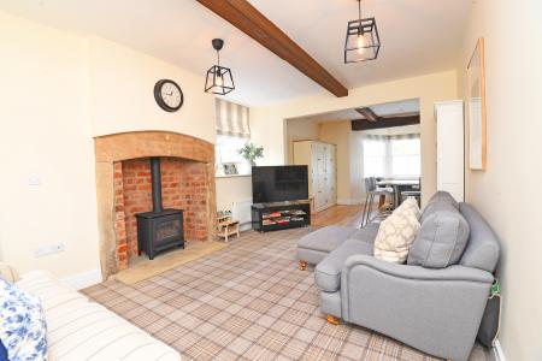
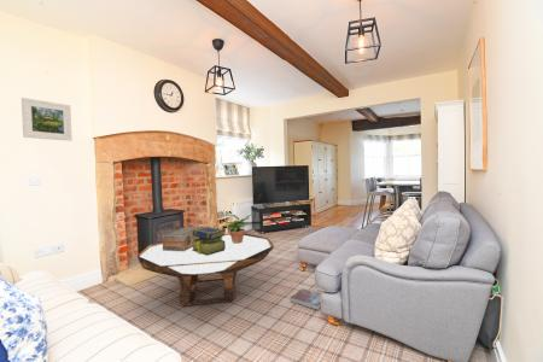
+ book [288,287,322,311]
+ potted plant [223,214,253,244]
+ decorative box [160,226,205,252]
+ coffee table [136,233,275,308]
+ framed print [21,97,74,142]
+ stack of books [192,226,227,256]
